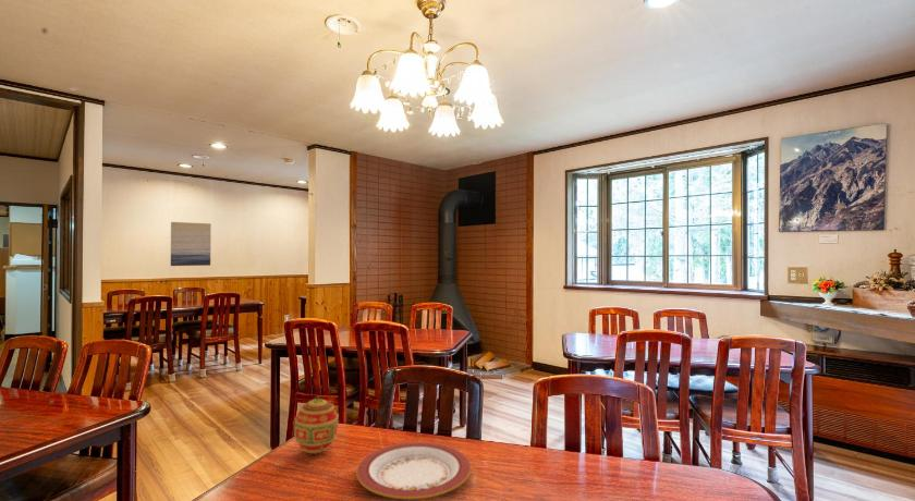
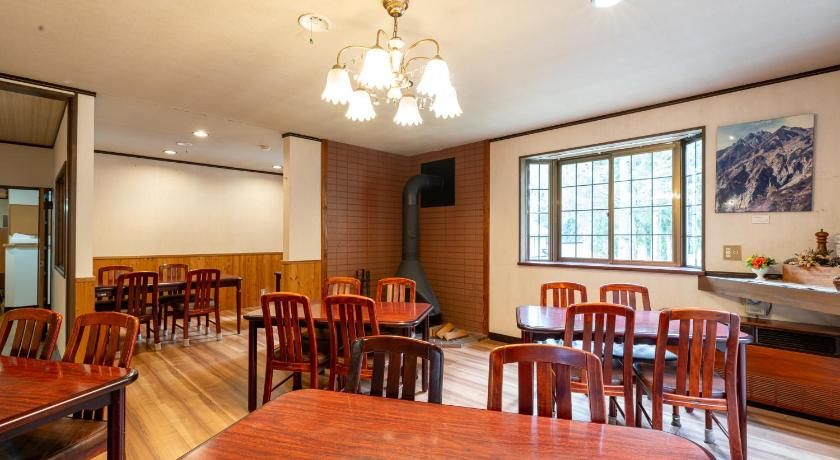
- decorative egg [293,394,340,455]
- plate [355,441,473,500]
- wall art [170,221,212,267]
